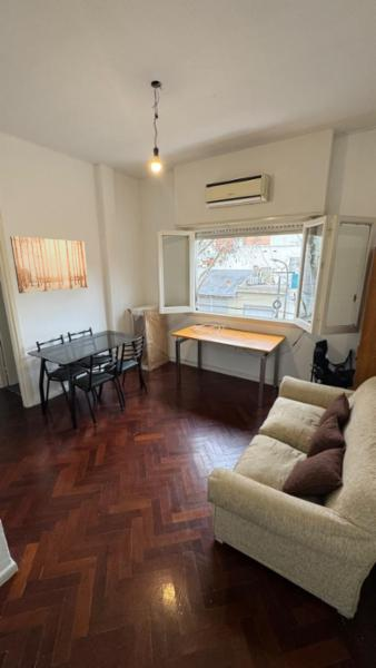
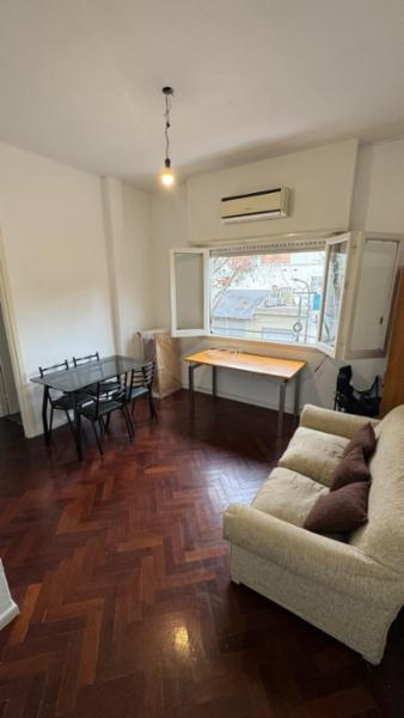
- wall art [9,235,89,294]
